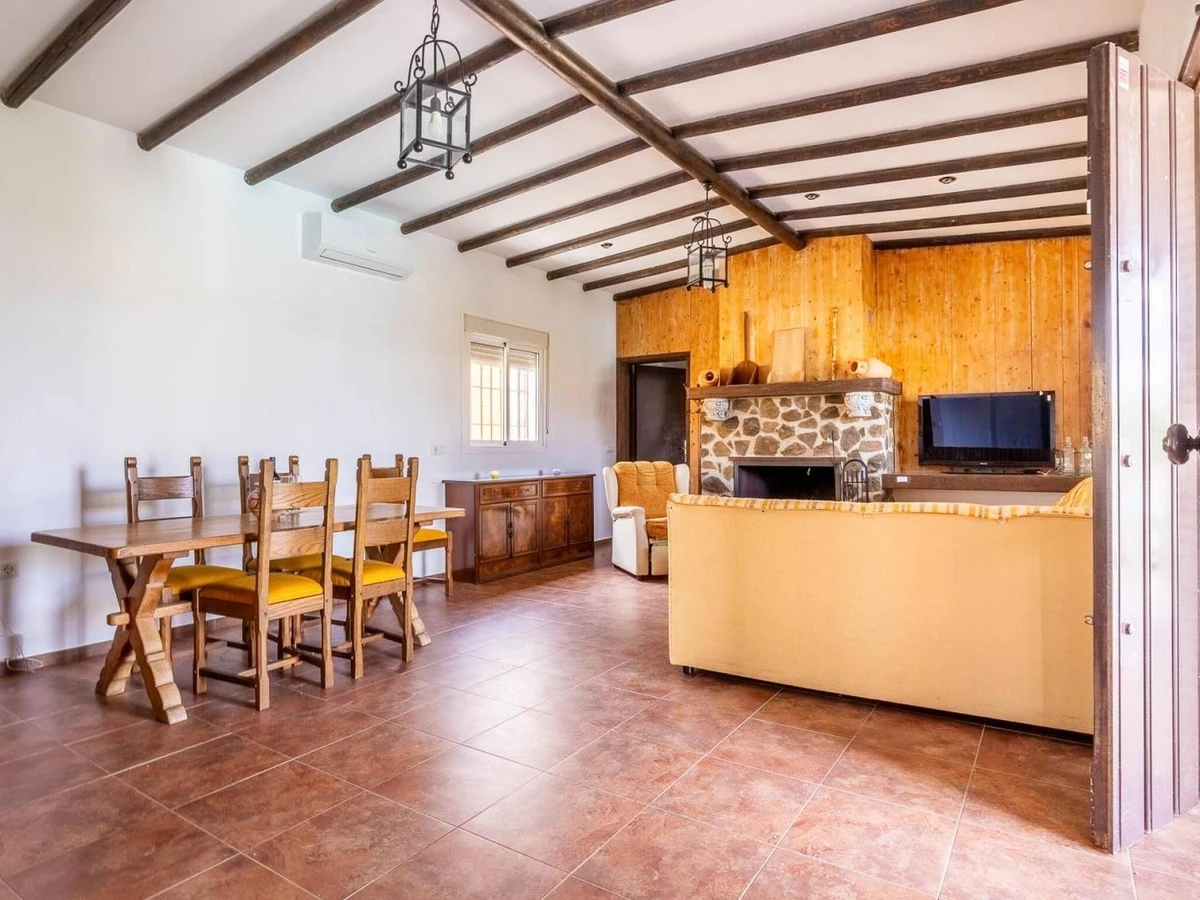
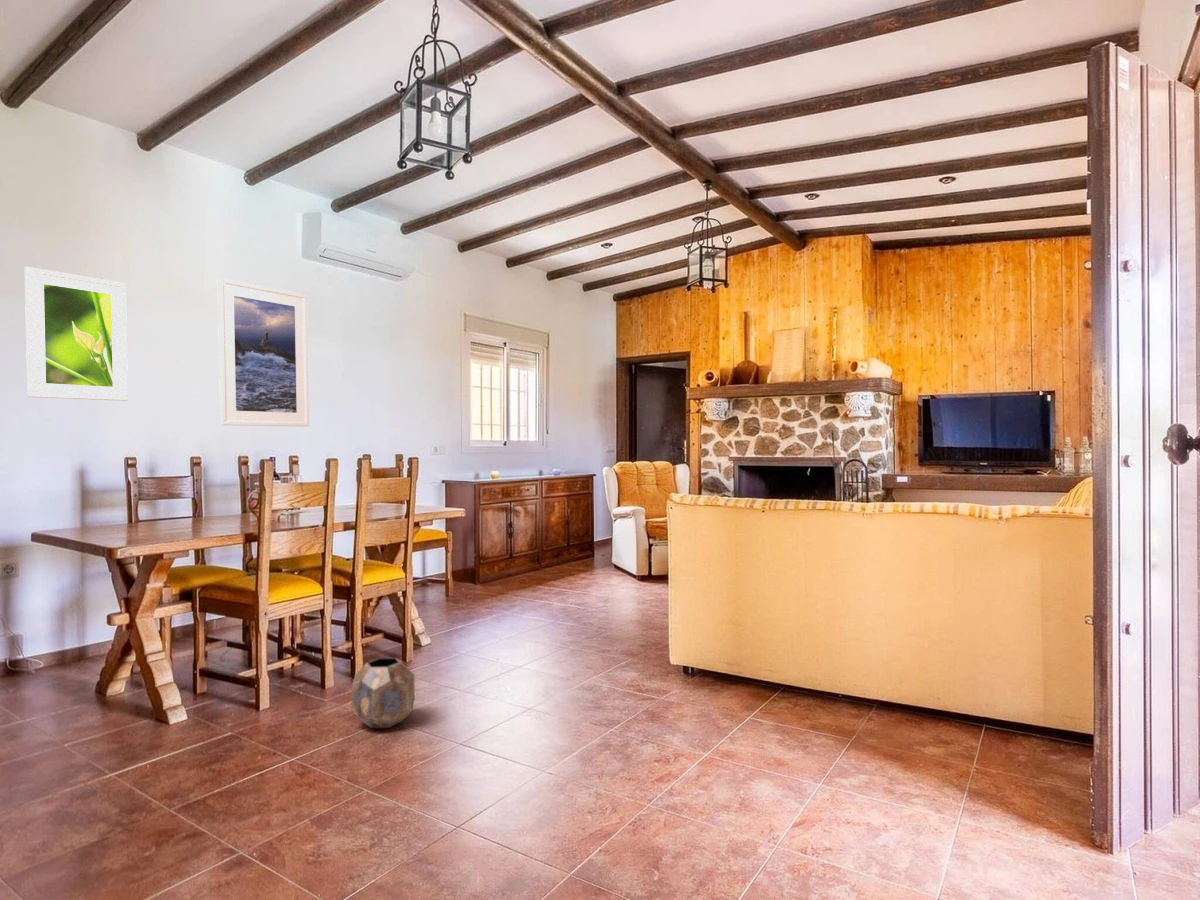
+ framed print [217,277,310,427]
+ planter [351,657,416,729]
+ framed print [24,266,129,402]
